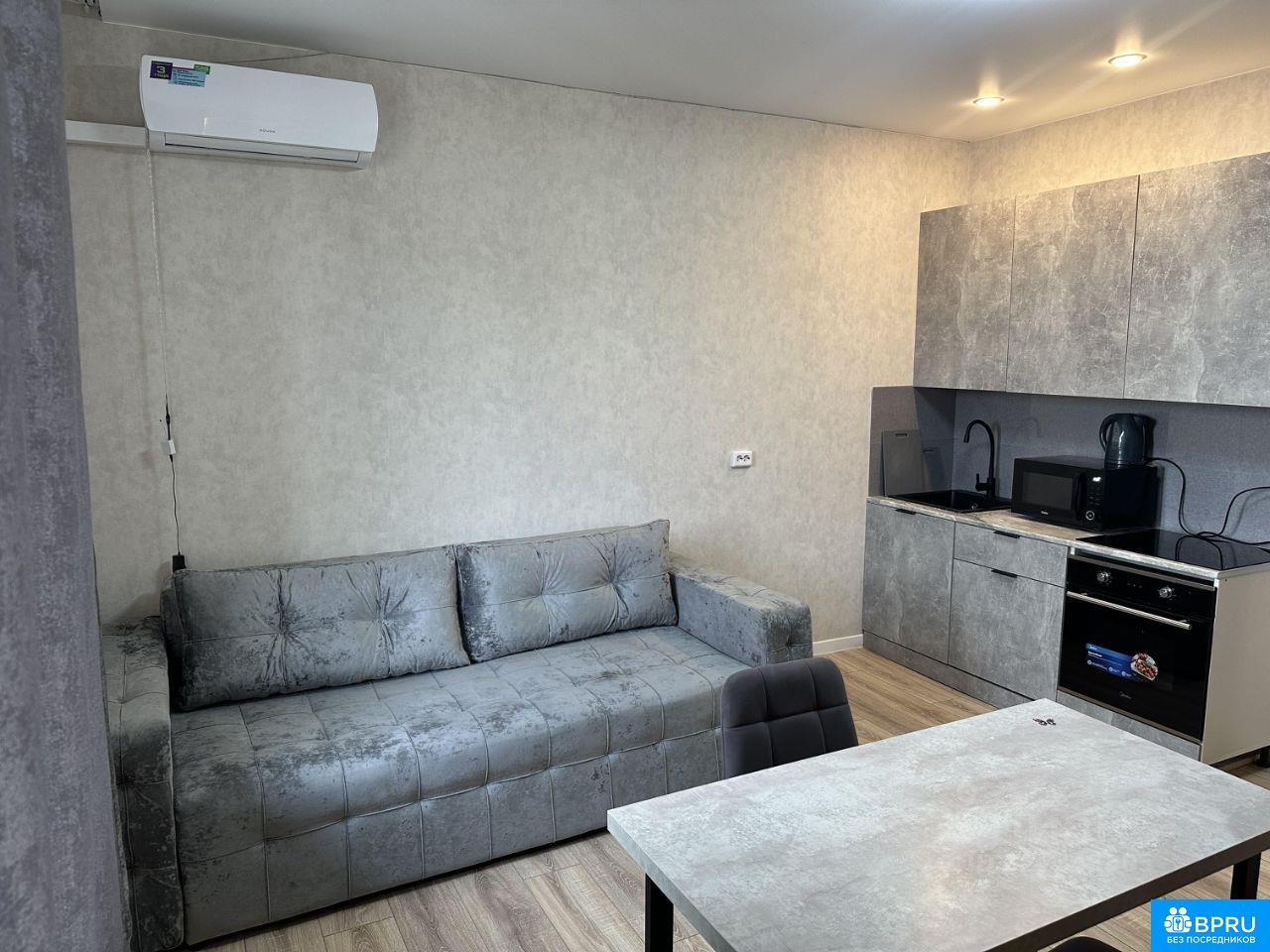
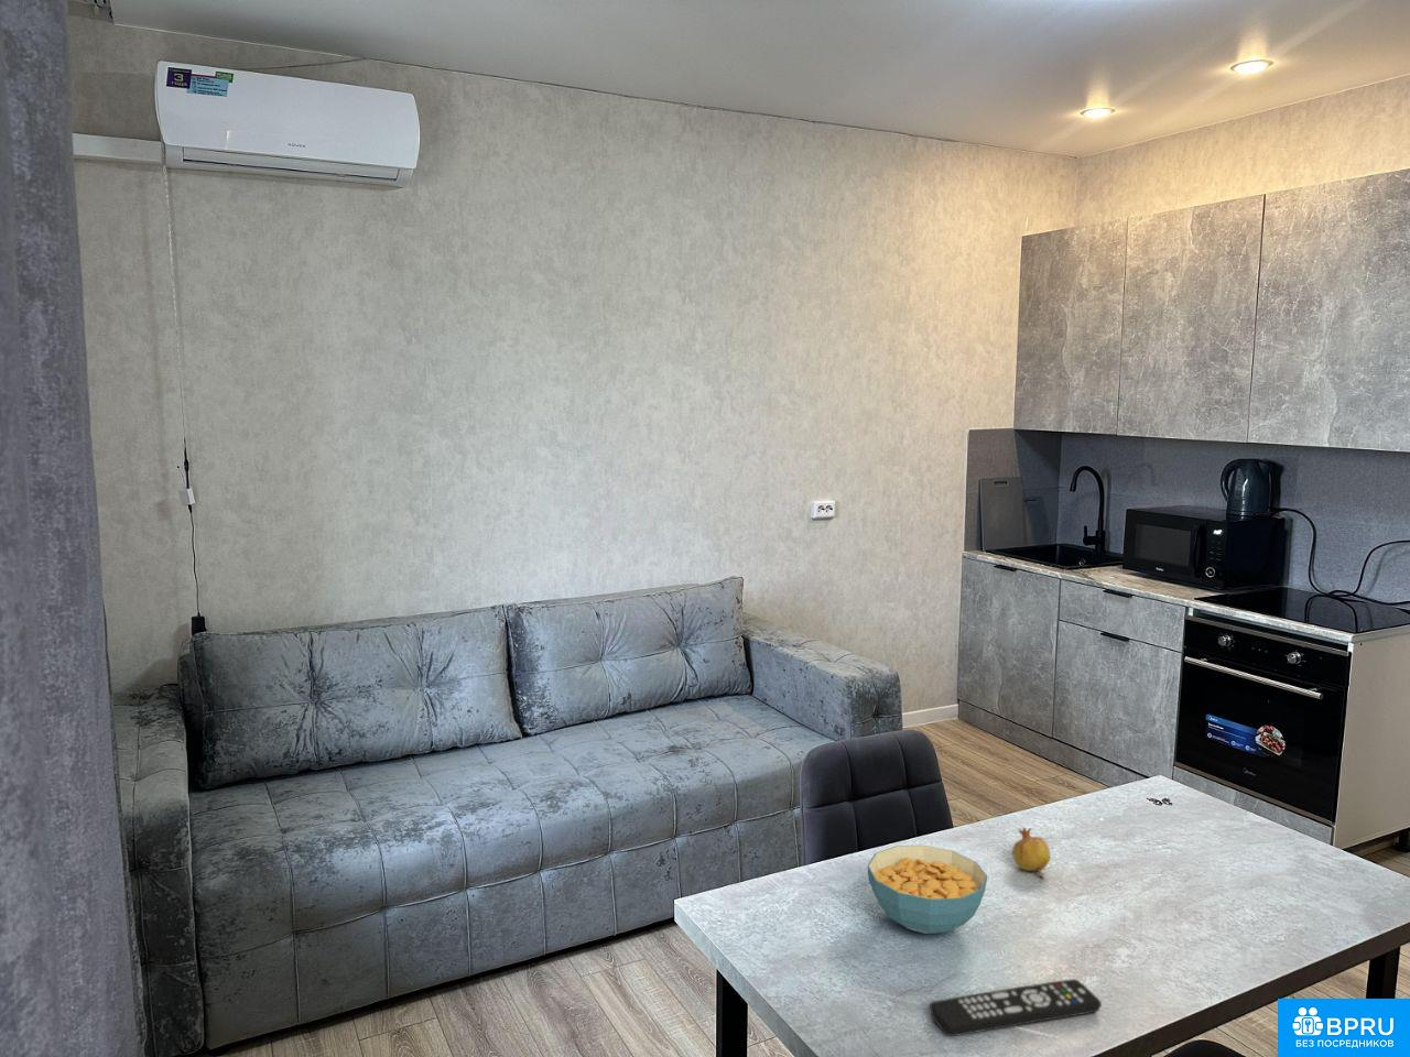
+ fruit [1011,826,1053,879]
+ remote control [928,978,1102,1037]
+ cereal bowl [866,845,988,935]
